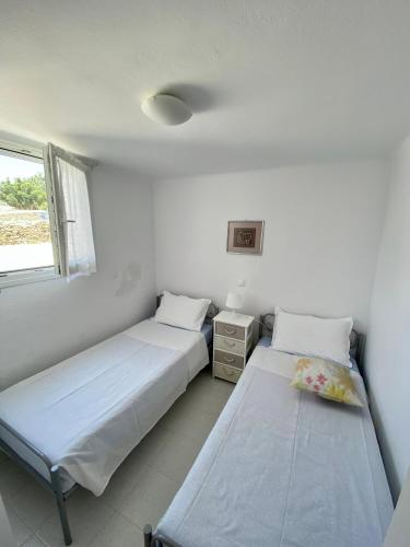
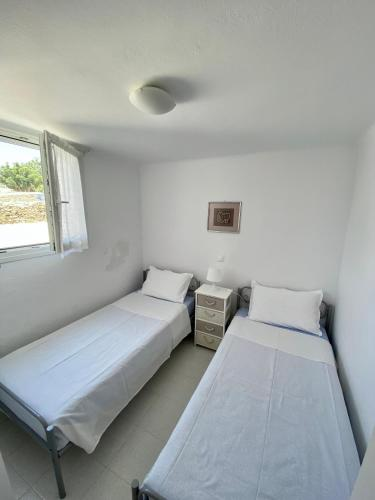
- decorative pillow [289,353,367,409]
